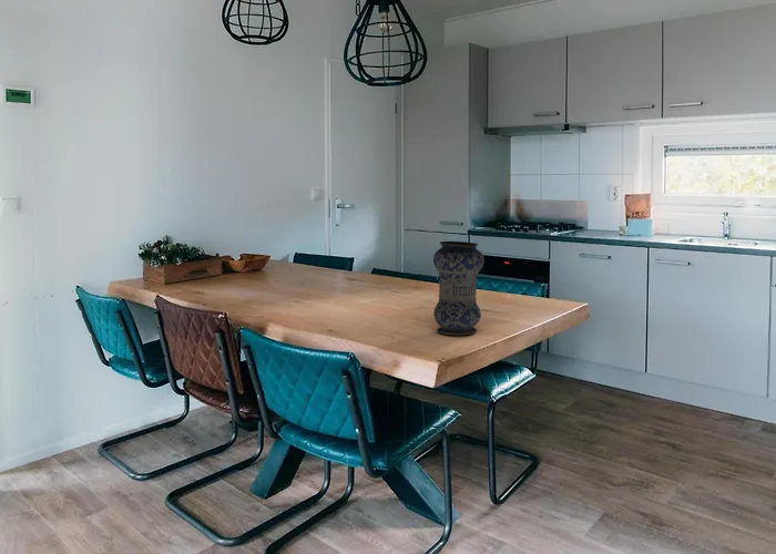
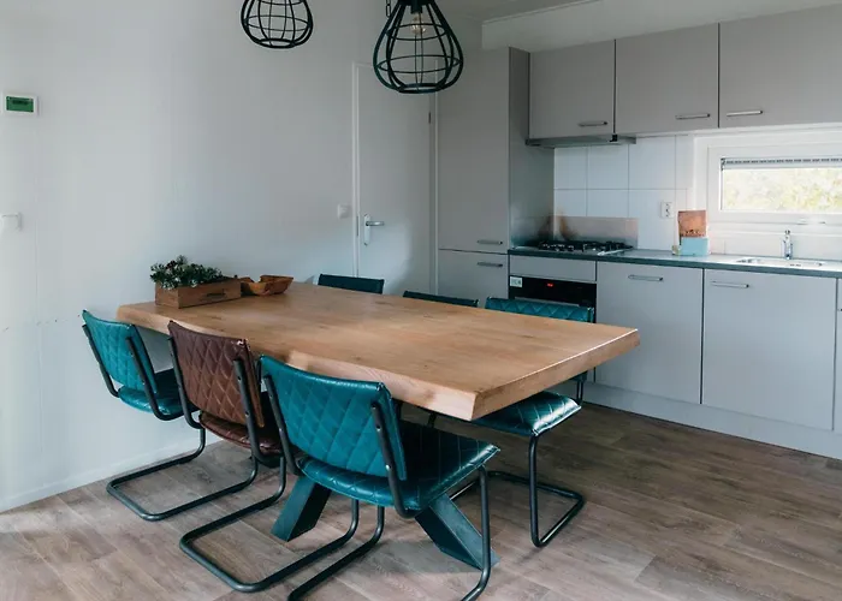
- vase [432,240,486,336]
